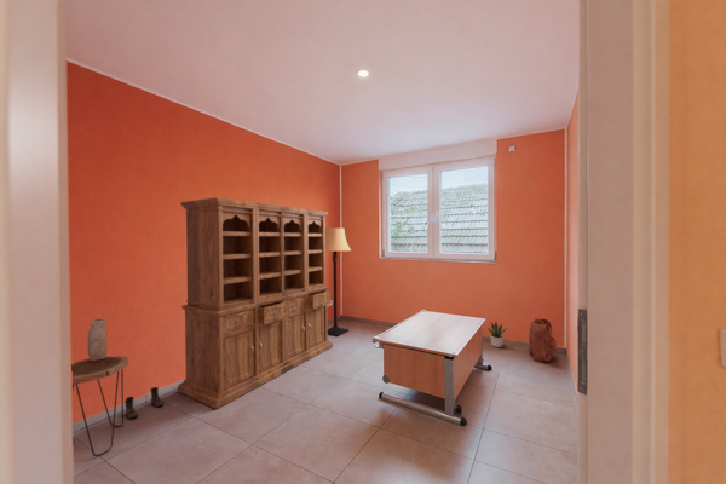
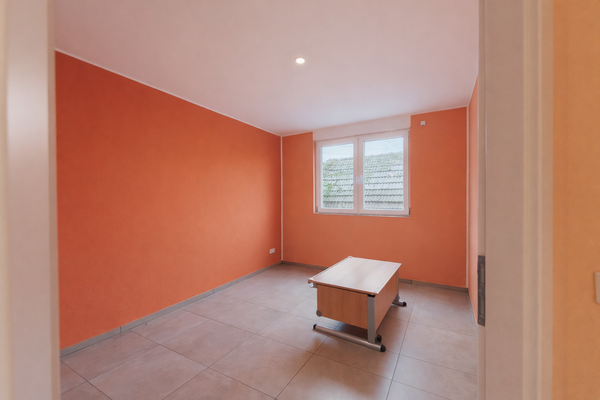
- lamp [325,227,352,338]
- boots [123,386,165,420]
- backpack [526,318,558,363]
- side table [70,356,129,457]
- bookcase [177,196,334,410]
- potted plant [486,321,508,348]
- vase [86,318,109,362]
